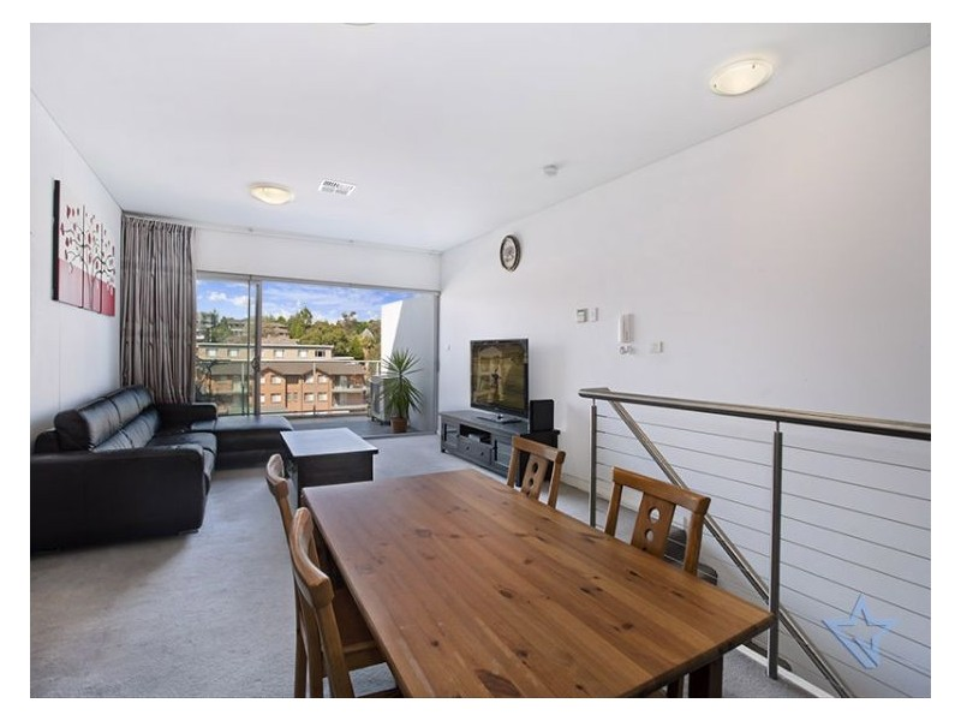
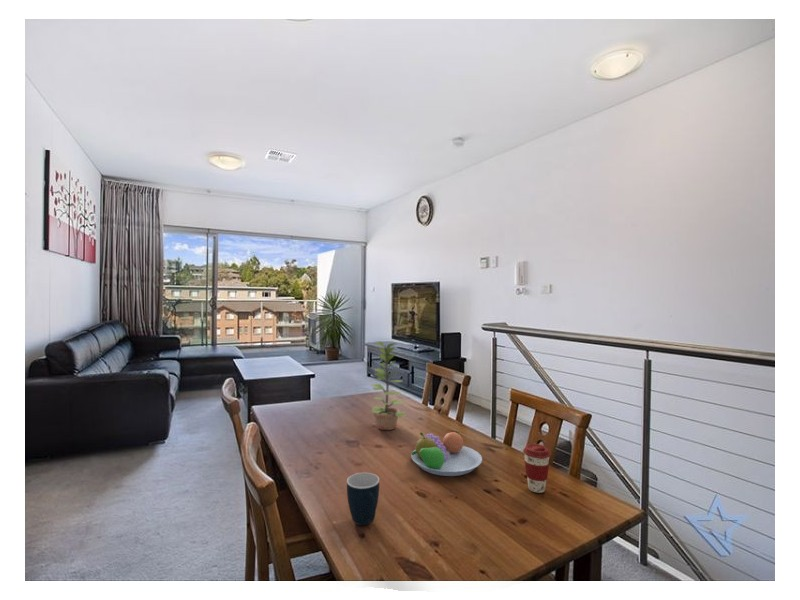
+ mug [346,472,380,526]
+ plant [370,340,408,431]
+ coffee cup [522,443,552,494]
+ fruit bowl [410,430,483,477]
